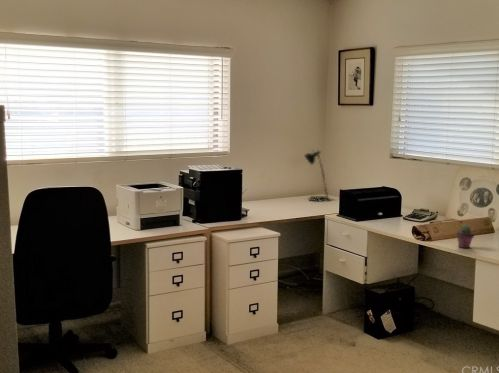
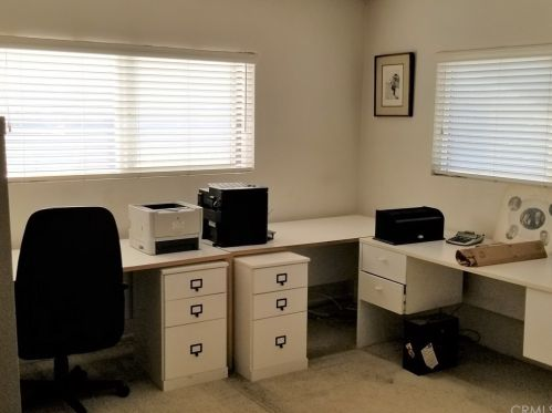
- potted succulent [456,224,475,249]
- desk lamp [303,149,331,202]
